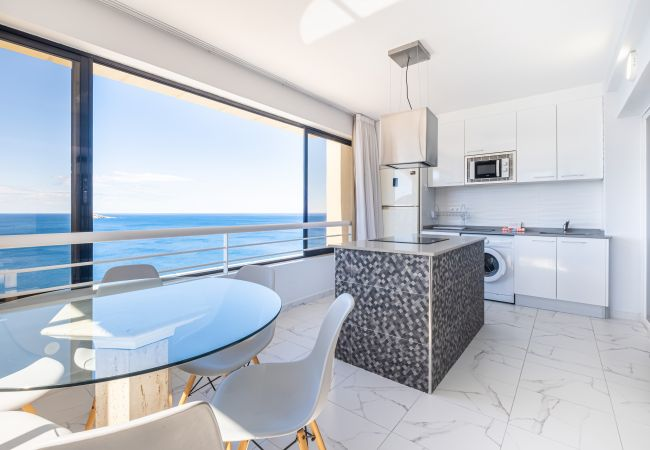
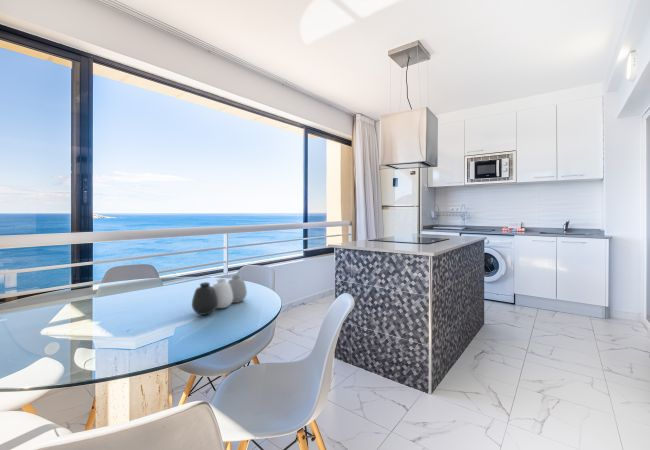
+ vase [191,274,248,316]
